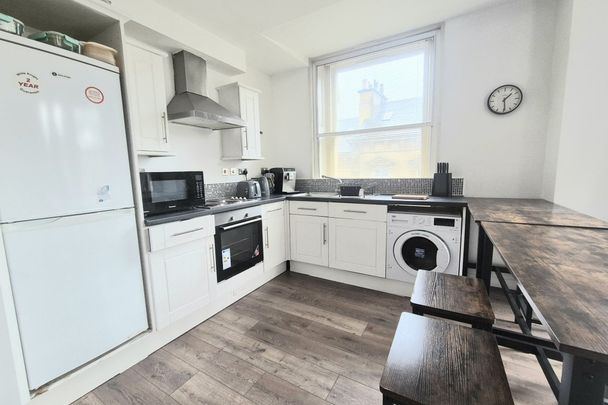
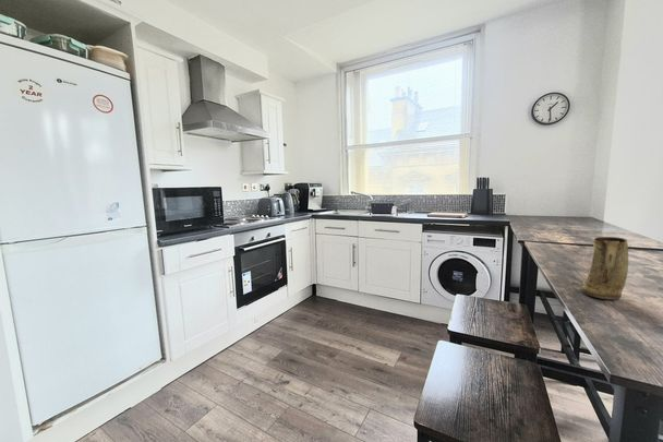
+ mug [581,236,629,300]
